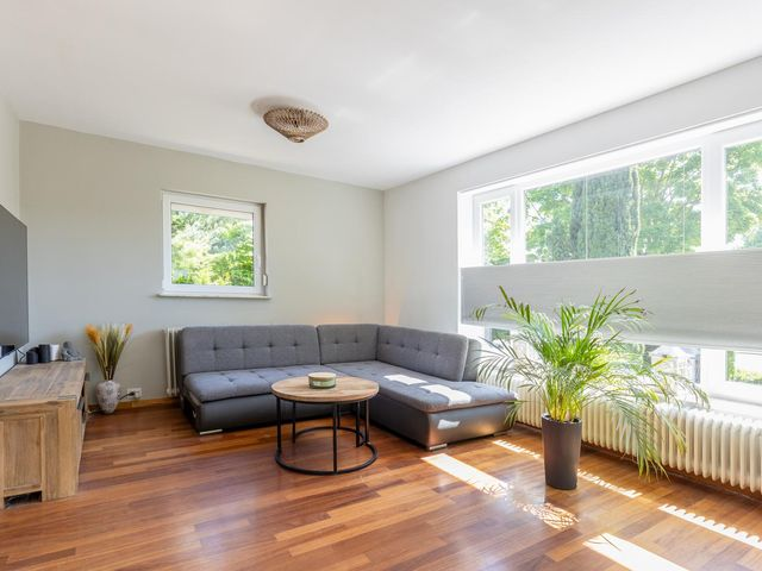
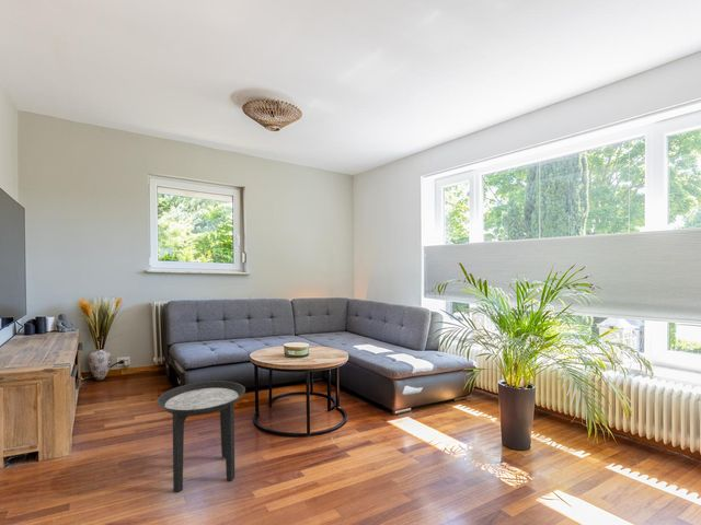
+ side table [156,380,246,494]
